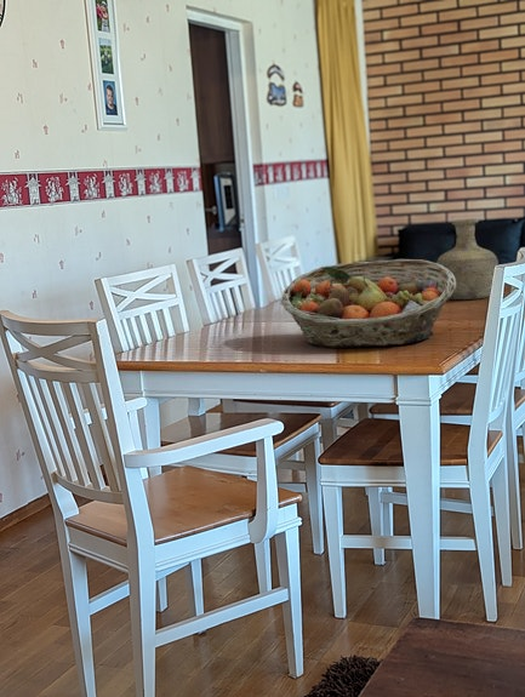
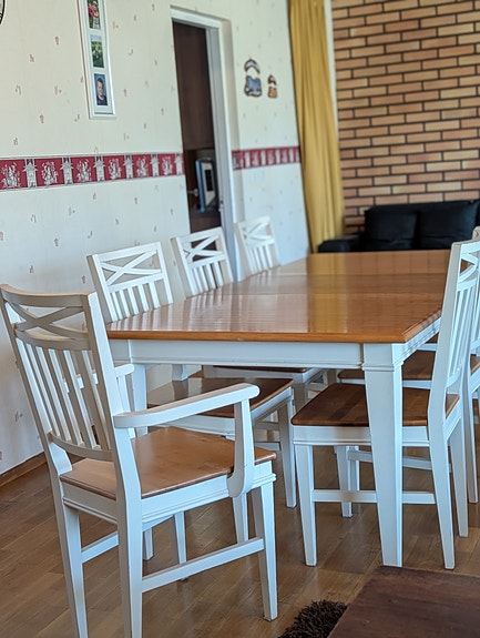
- vase [435,218,500,301]
- fruit basket [280,258,456,349]
